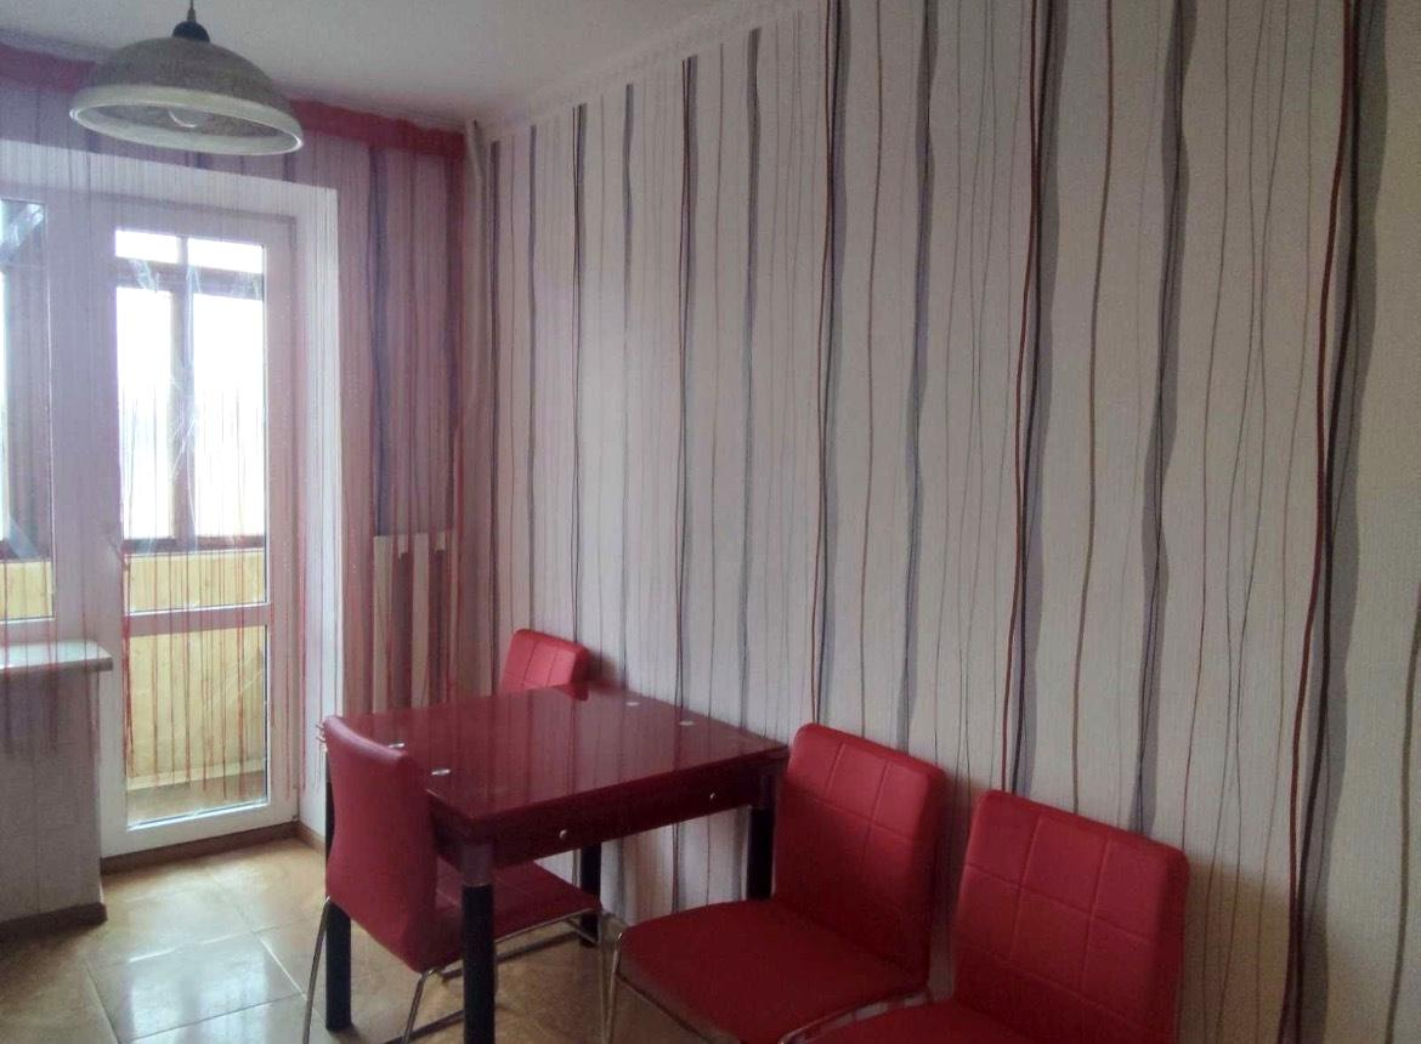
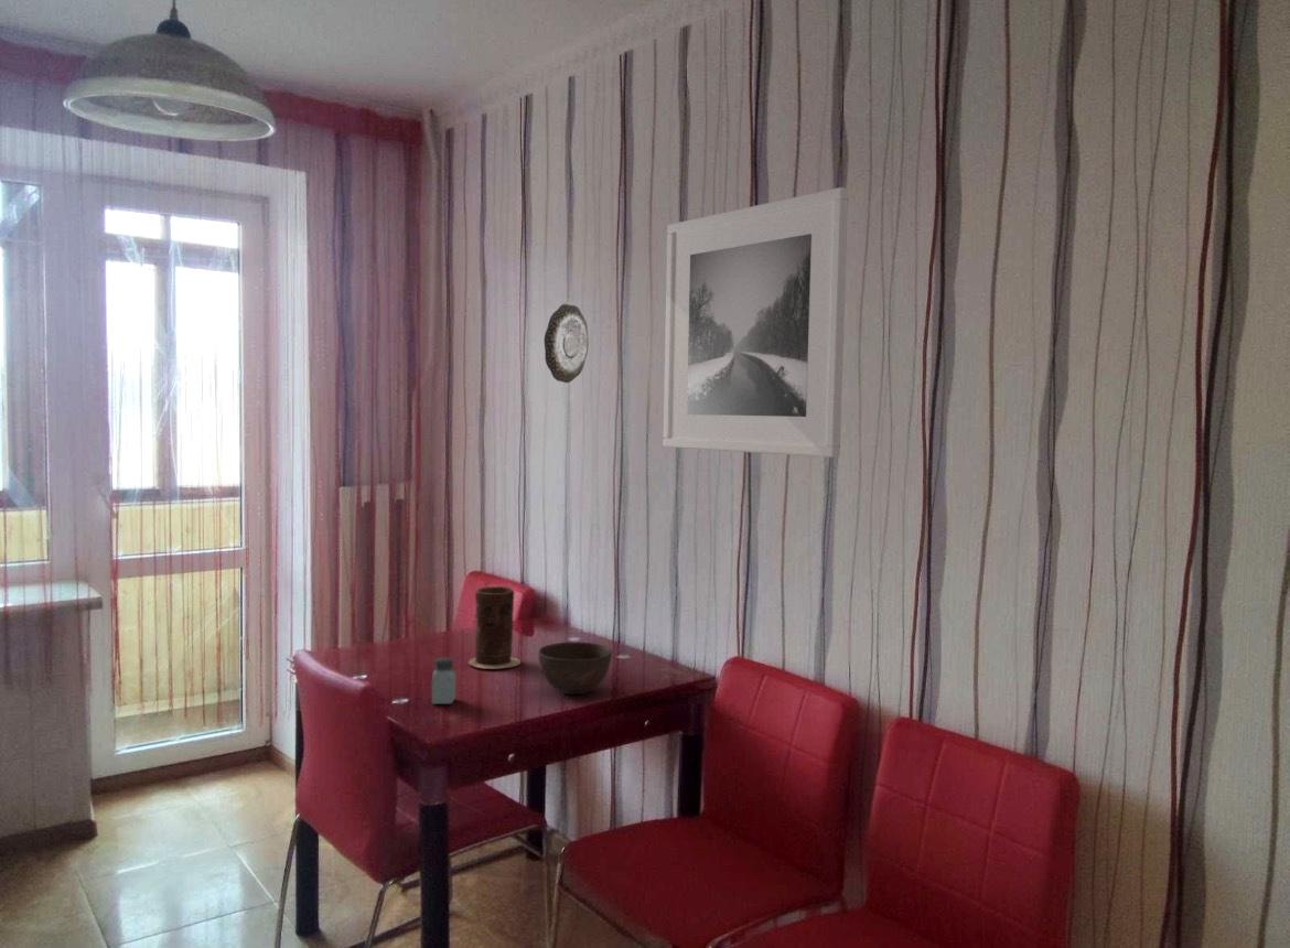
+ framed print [662,186,849,459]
+ bowl [538,640,613,696]
+ decorative plate [542,303,590,385]
+ saltshaker [431,656,456,705]
+ vase [467,585,522,670]
